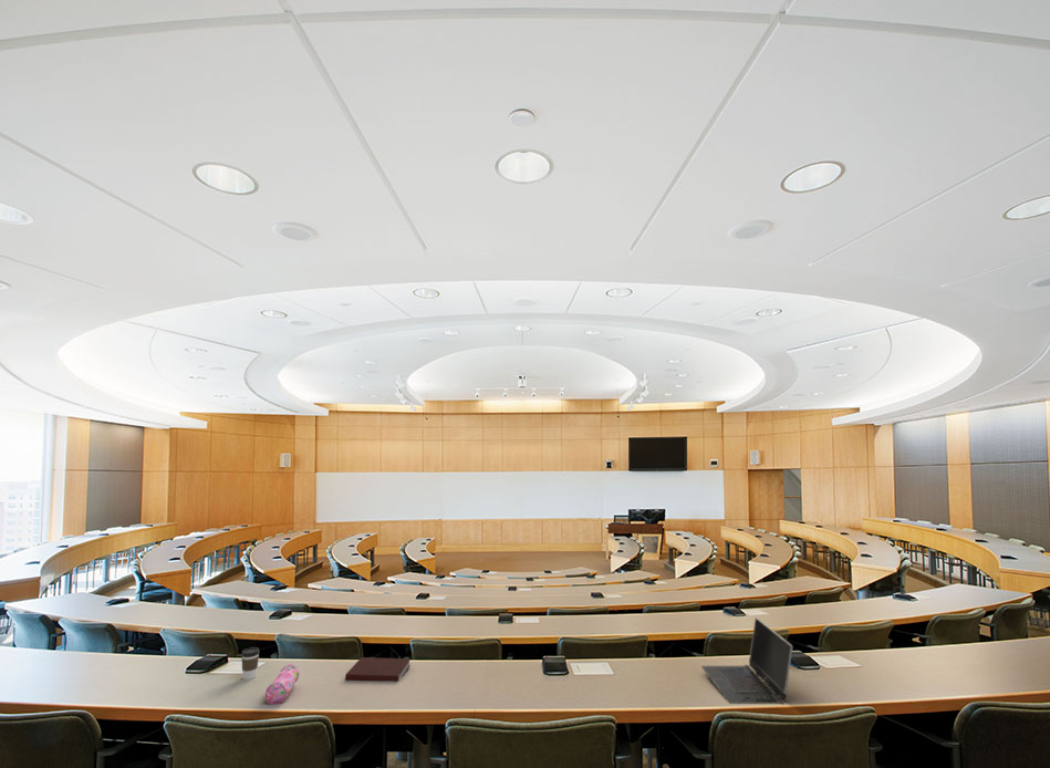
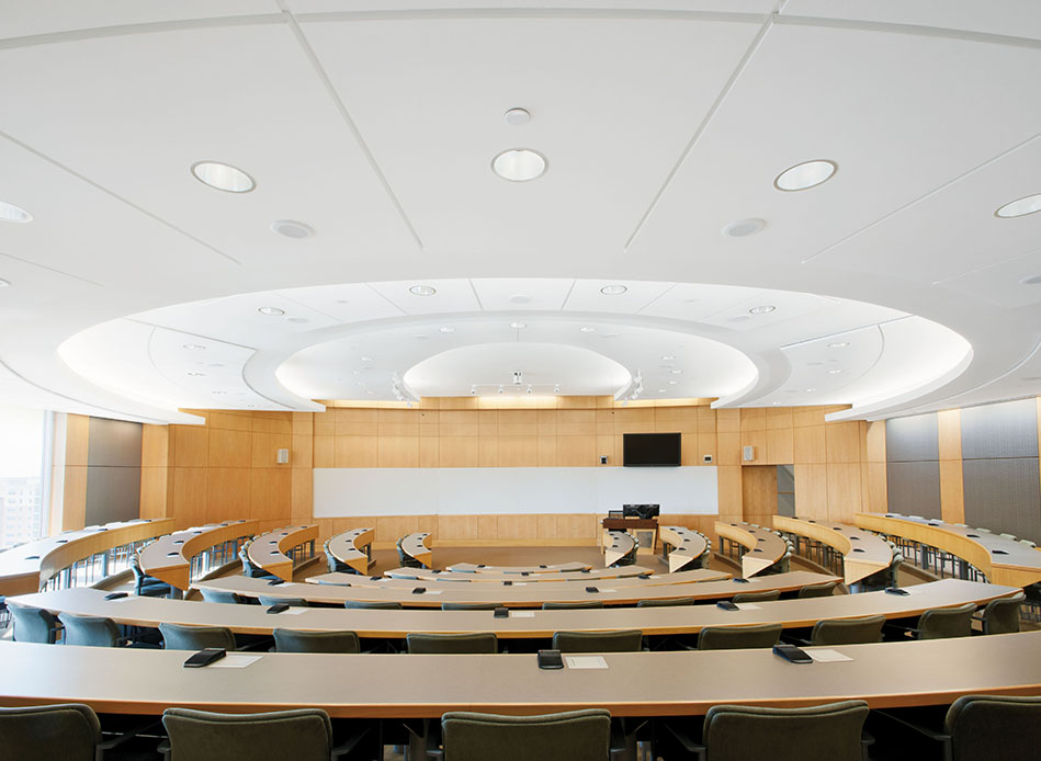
- coffee cup [240,646,260,681]
- laptop computer [700,616,793,705]
- pencil case [264,663,300,705]
- notebook [344,656,412,683]
